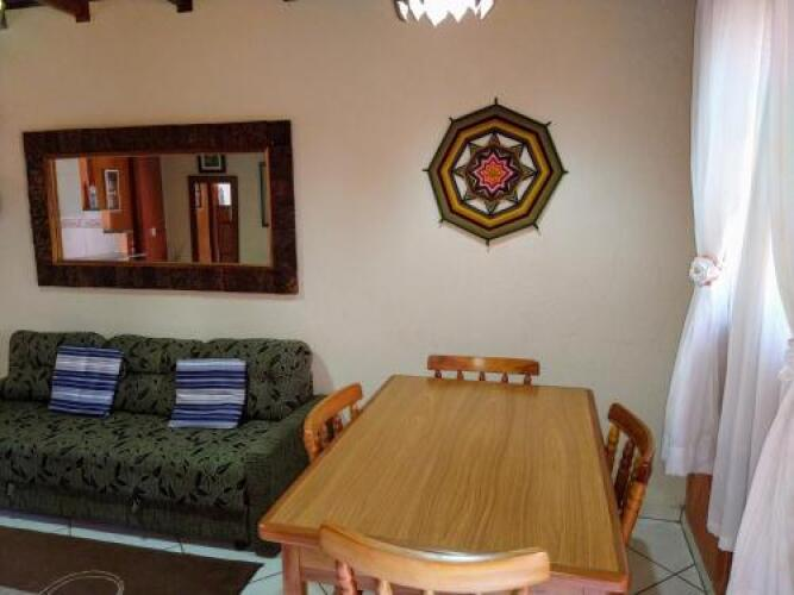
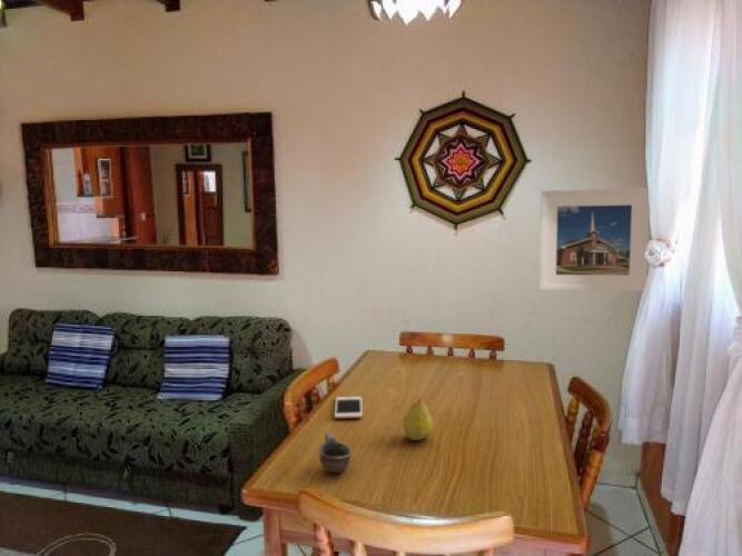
+ cell phone [334,396,364,419]
+ fruit [403,397,434,441]
+ cup [318,433,353,474]
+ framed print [538,187,651,292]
